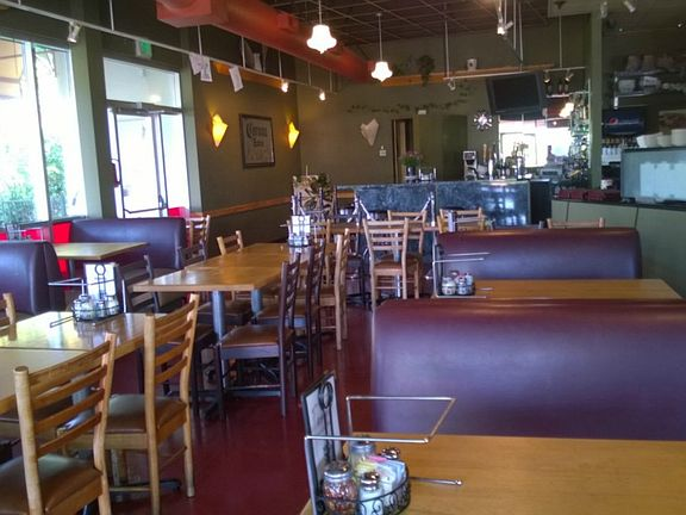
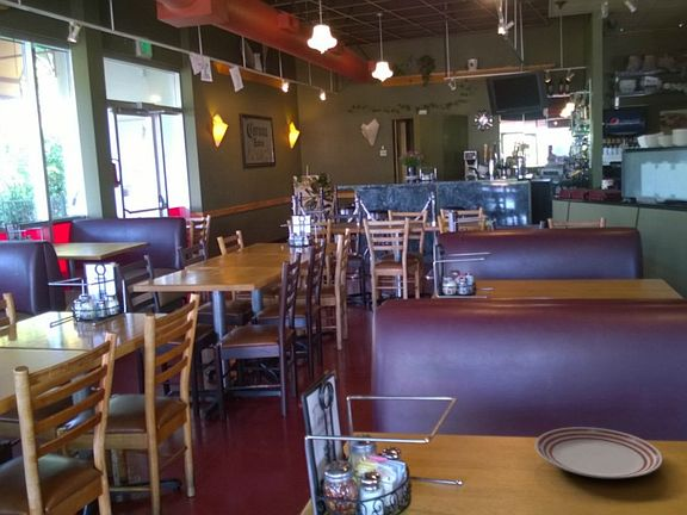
+ dinner plate [534,426,663,479]
